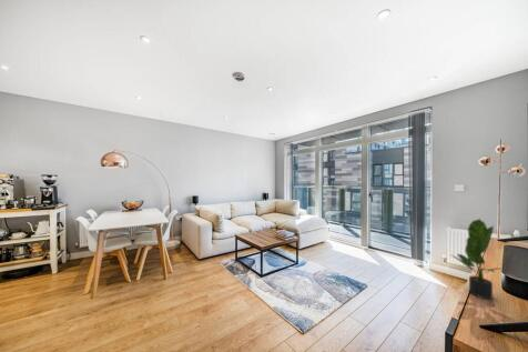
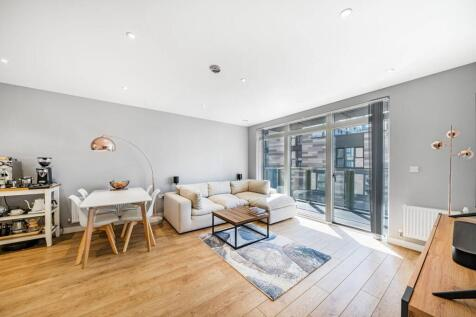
- potted plant [449,218,508,300]
